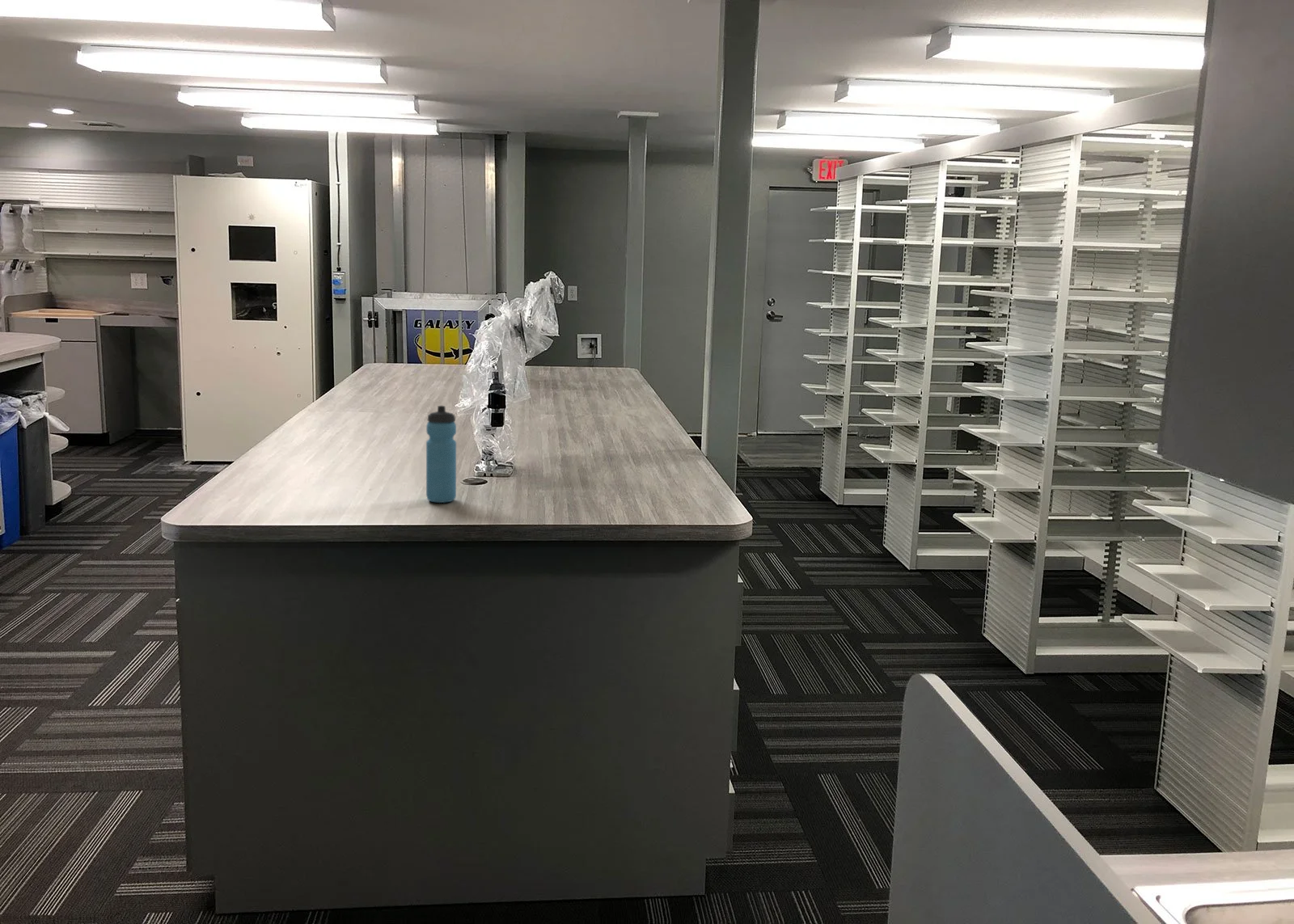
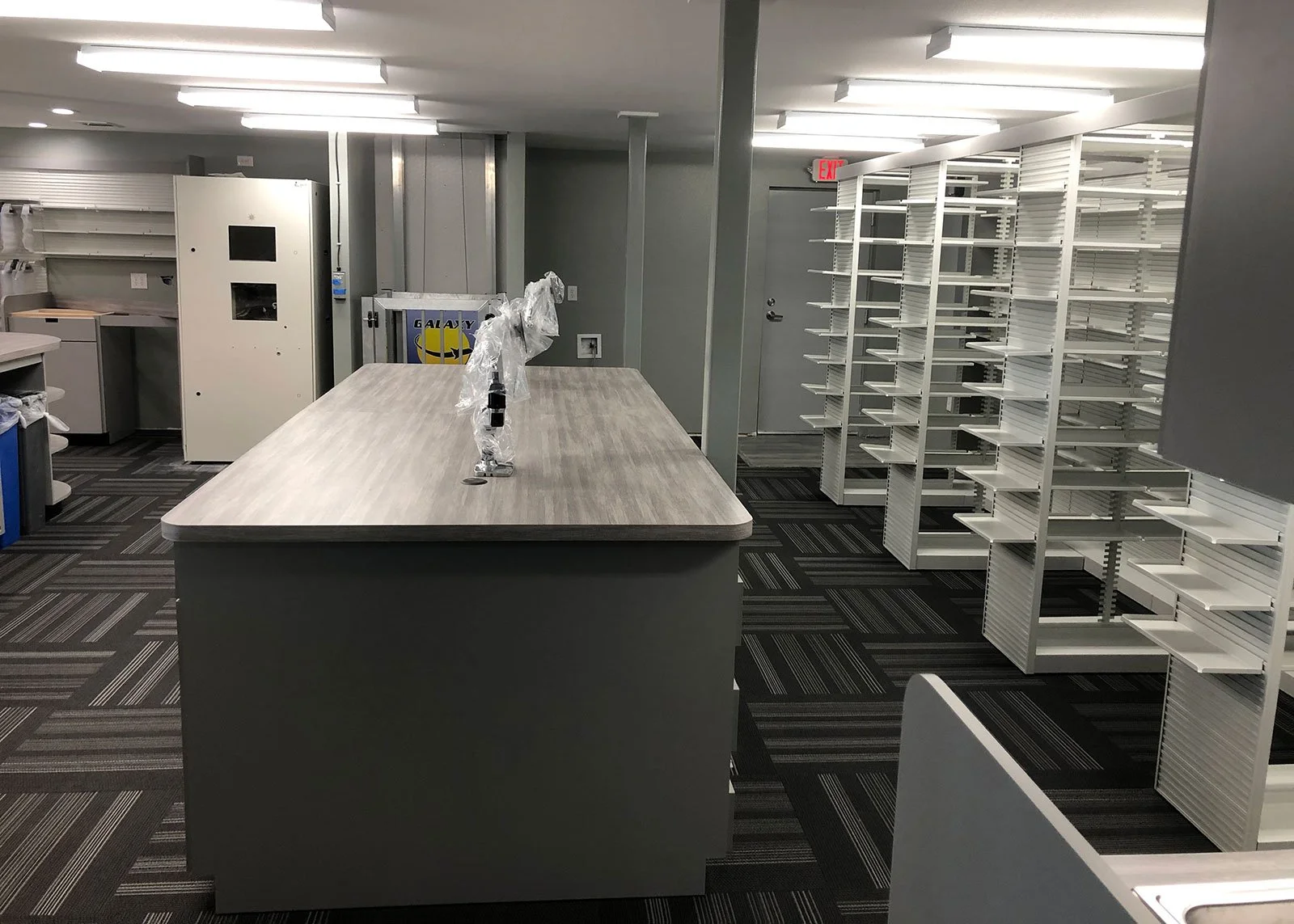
- water bottle [425,405,457,504]
